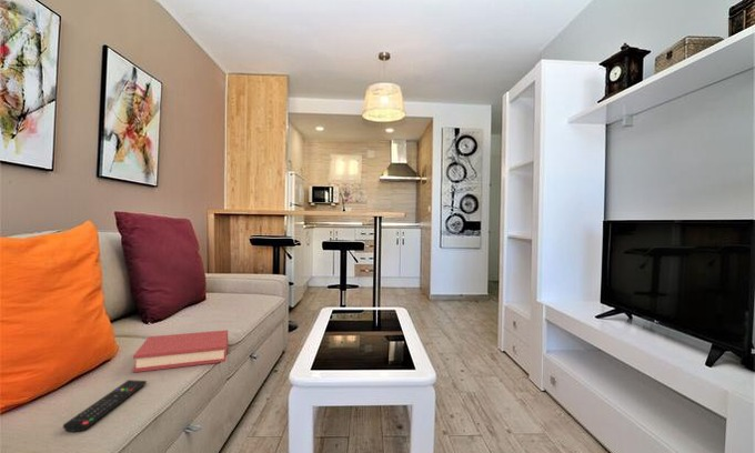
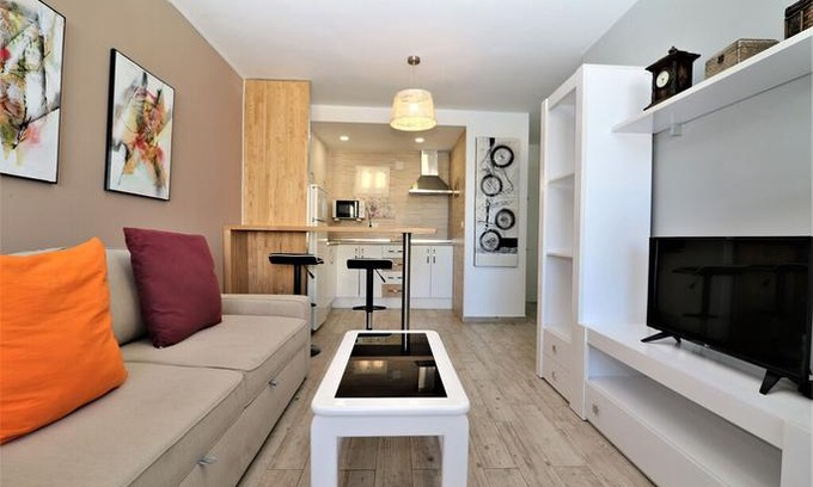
- remote control [62,379,148,433]
- hardback book [132,329,229,373]
